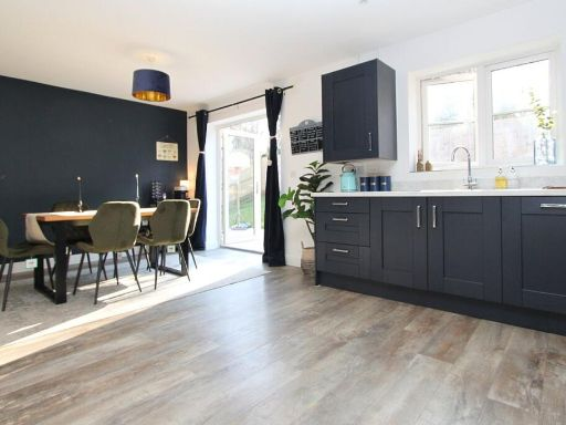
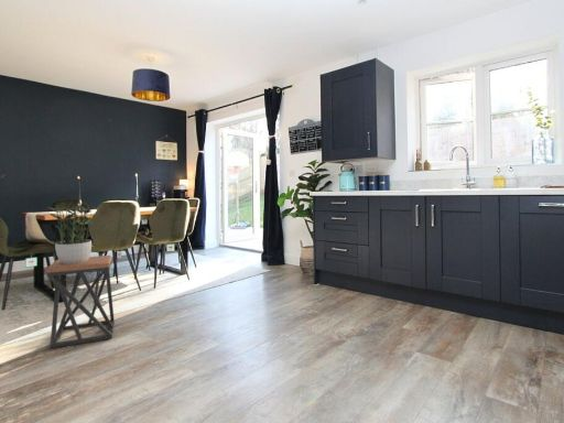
+ stool [45,254,116,349]
+ potted plant [46,200,97,264]
